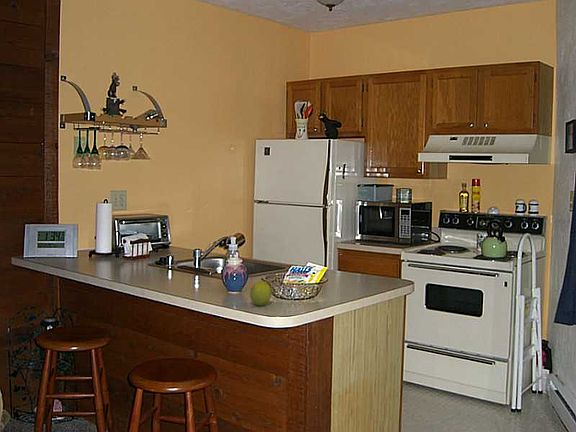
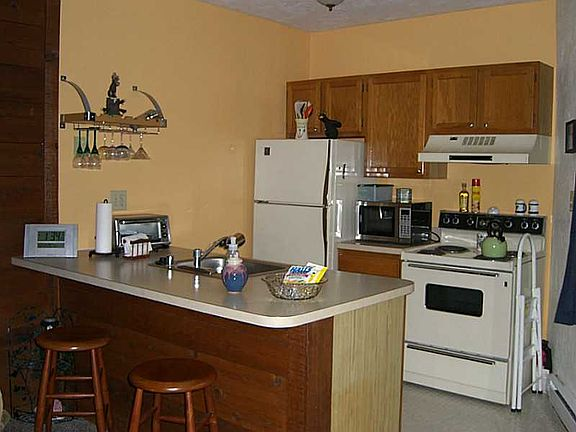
- fruit [249,280,272,307]
